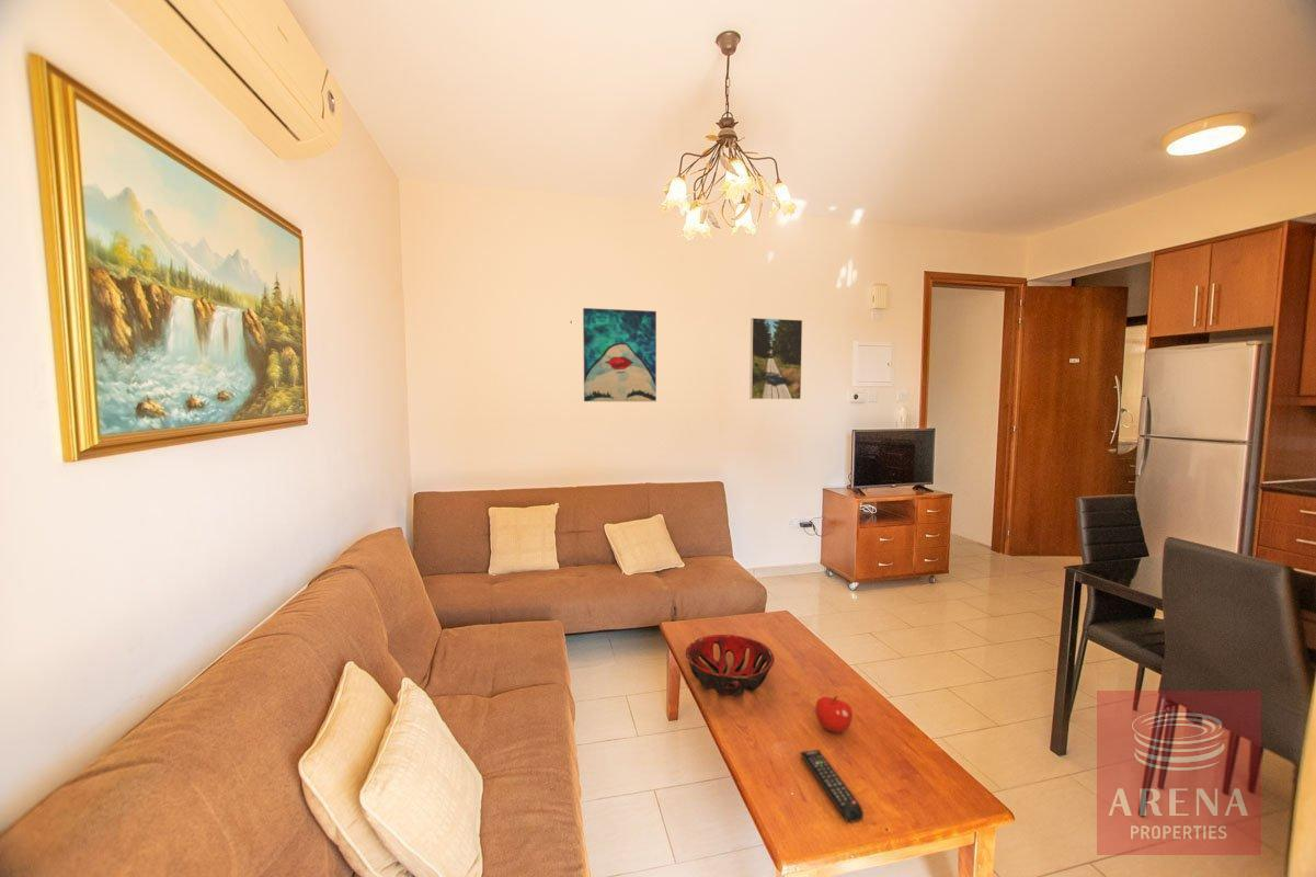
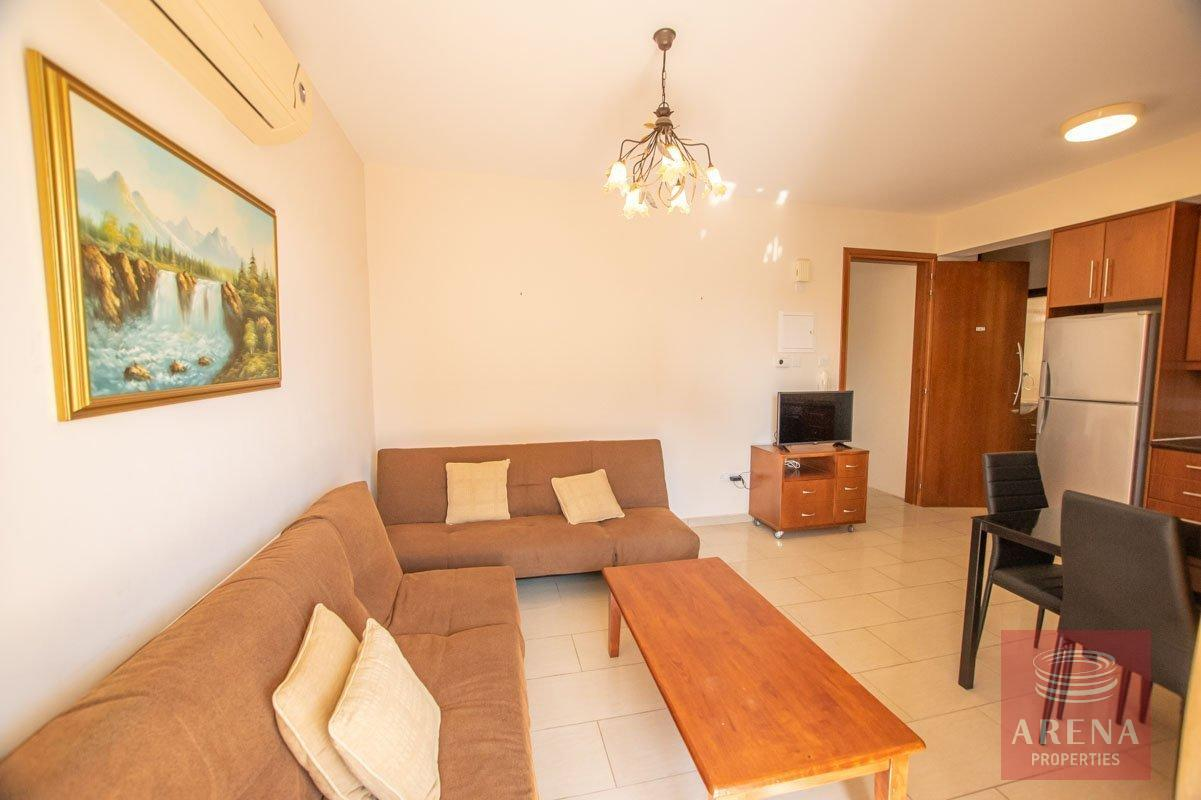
- decorative bowl [685,634,776,697]
- fruit [814,695,854,733]
- wall art [582,307,657,402]
- remote control [799,749,865,823]
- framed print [748,317,803,400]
